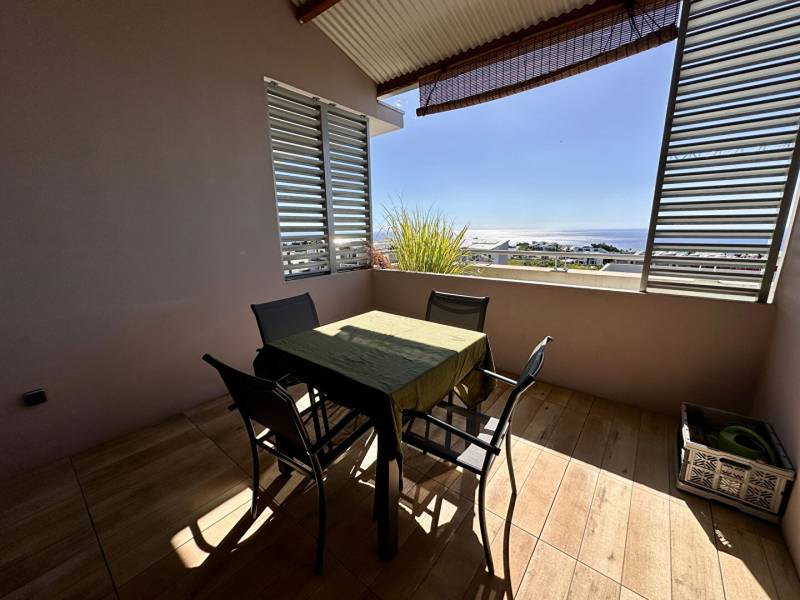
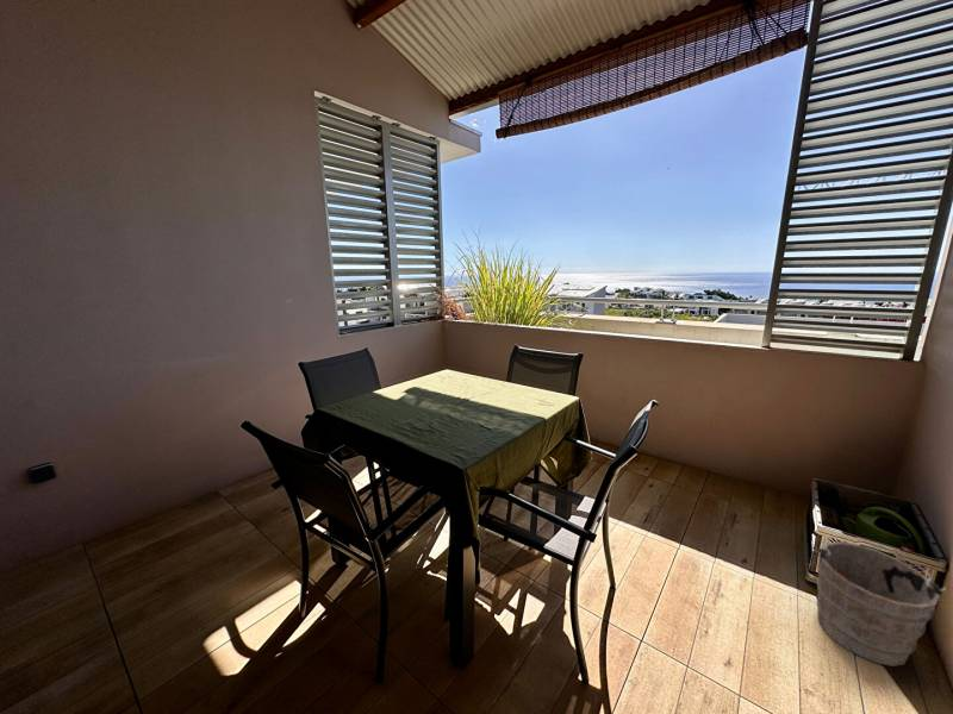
+ bucket [814,534,947,668]
